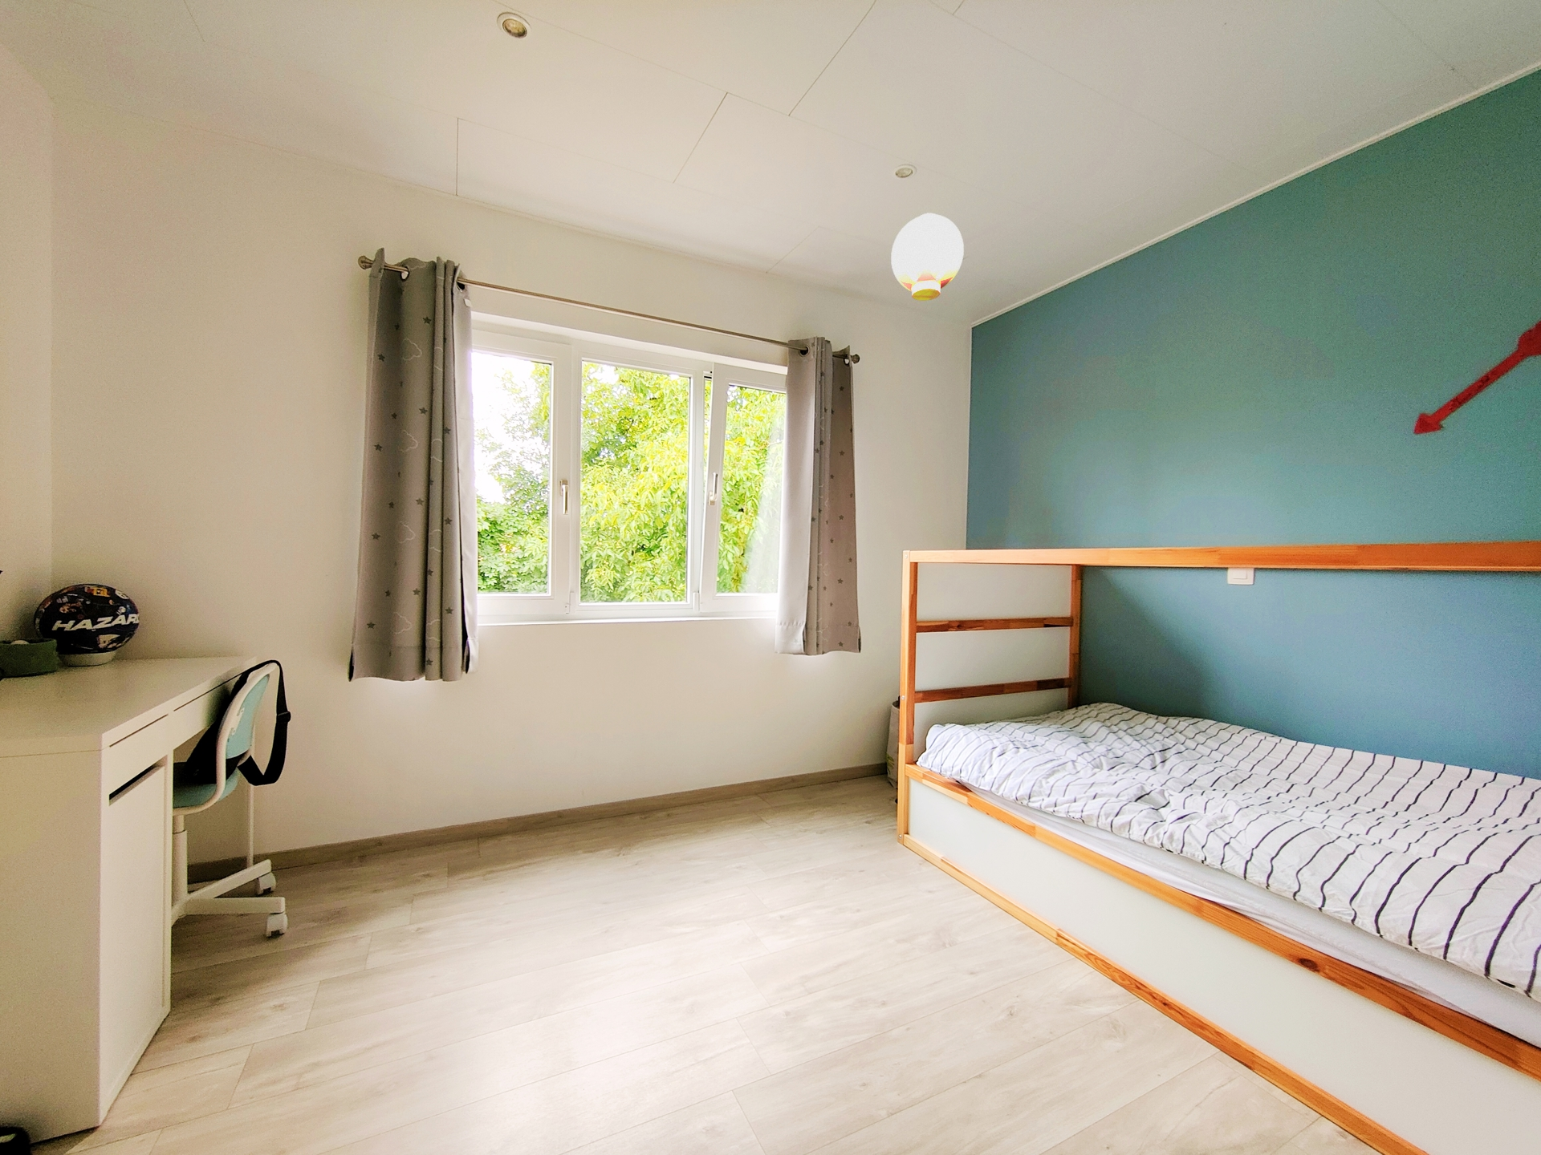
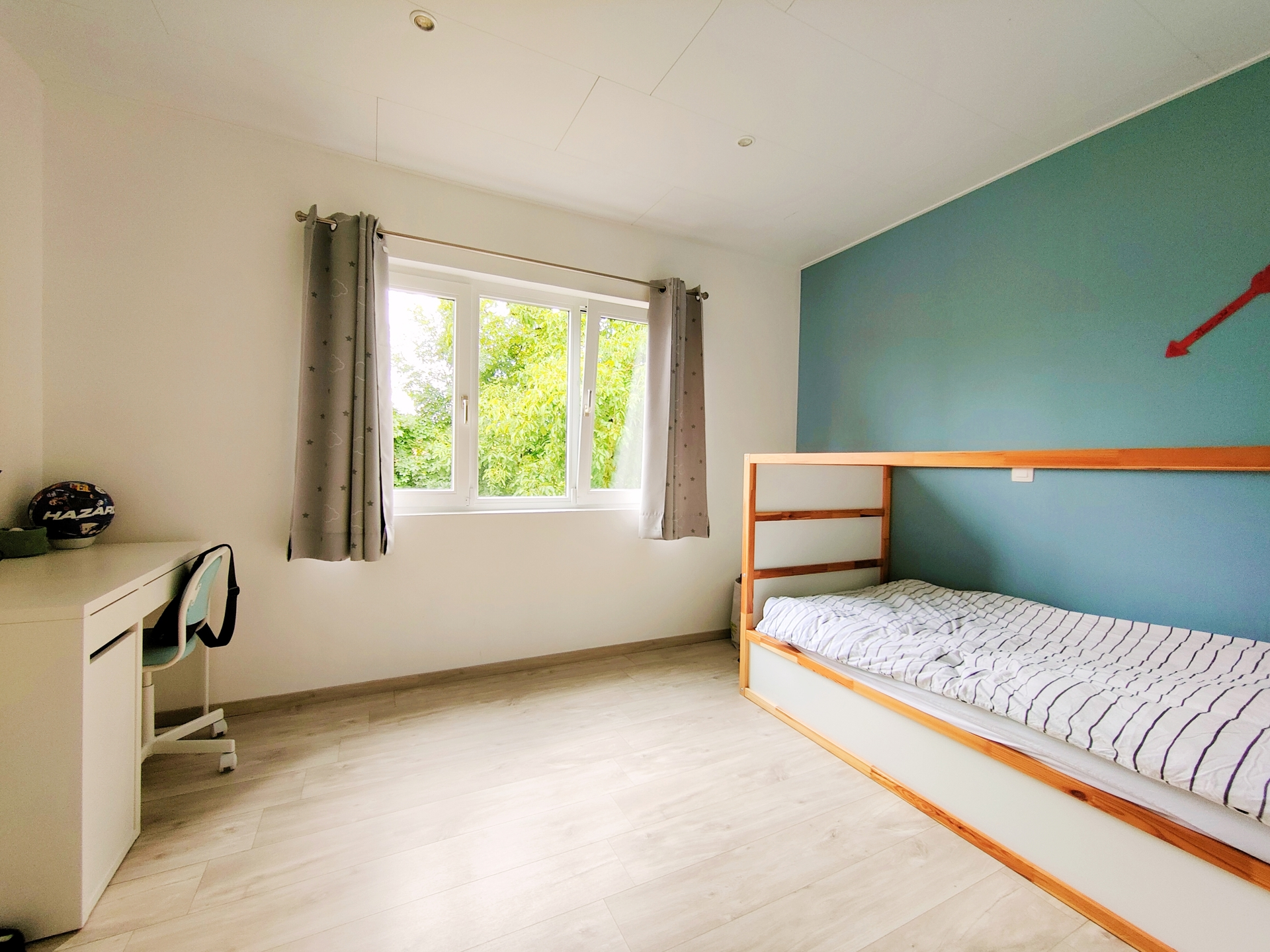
- paper lantern [891,212,965,302]
